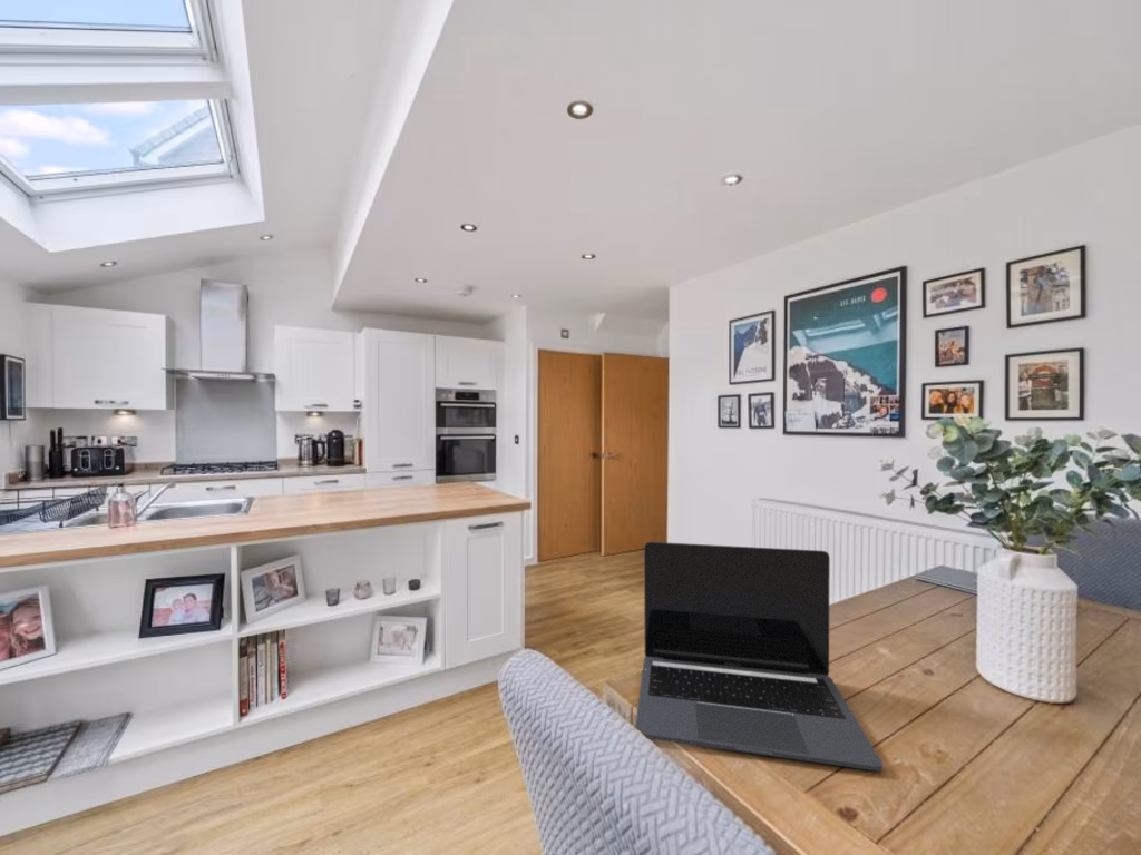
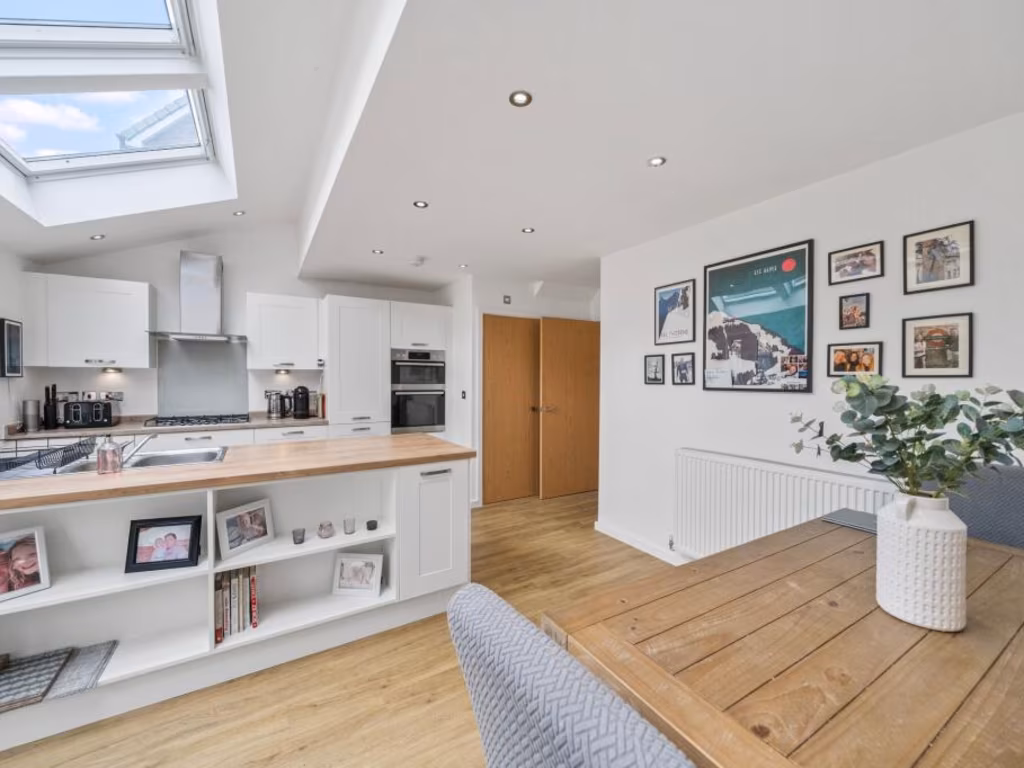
- laptop [634,541,884,772]
